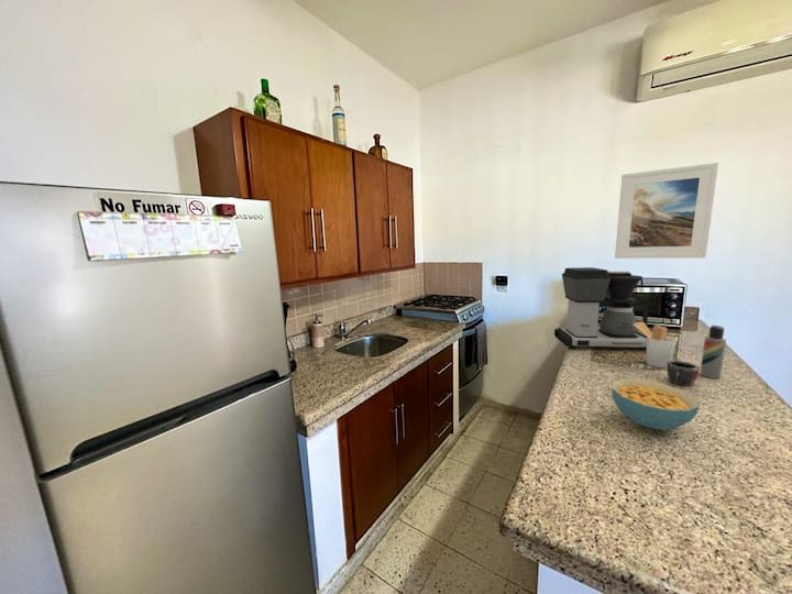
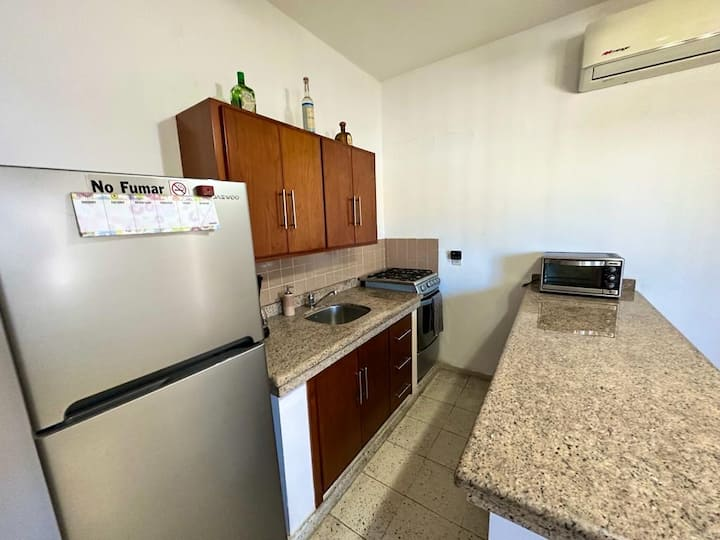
- coffee maker [553,266,650,352]
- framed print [614,162,719,260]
- cereal bowl [610,377,701,431]
- utensil holder [634,320,678,370]
- lotion bottle [700,324,727,380]
- mug [666,360,700,386]
